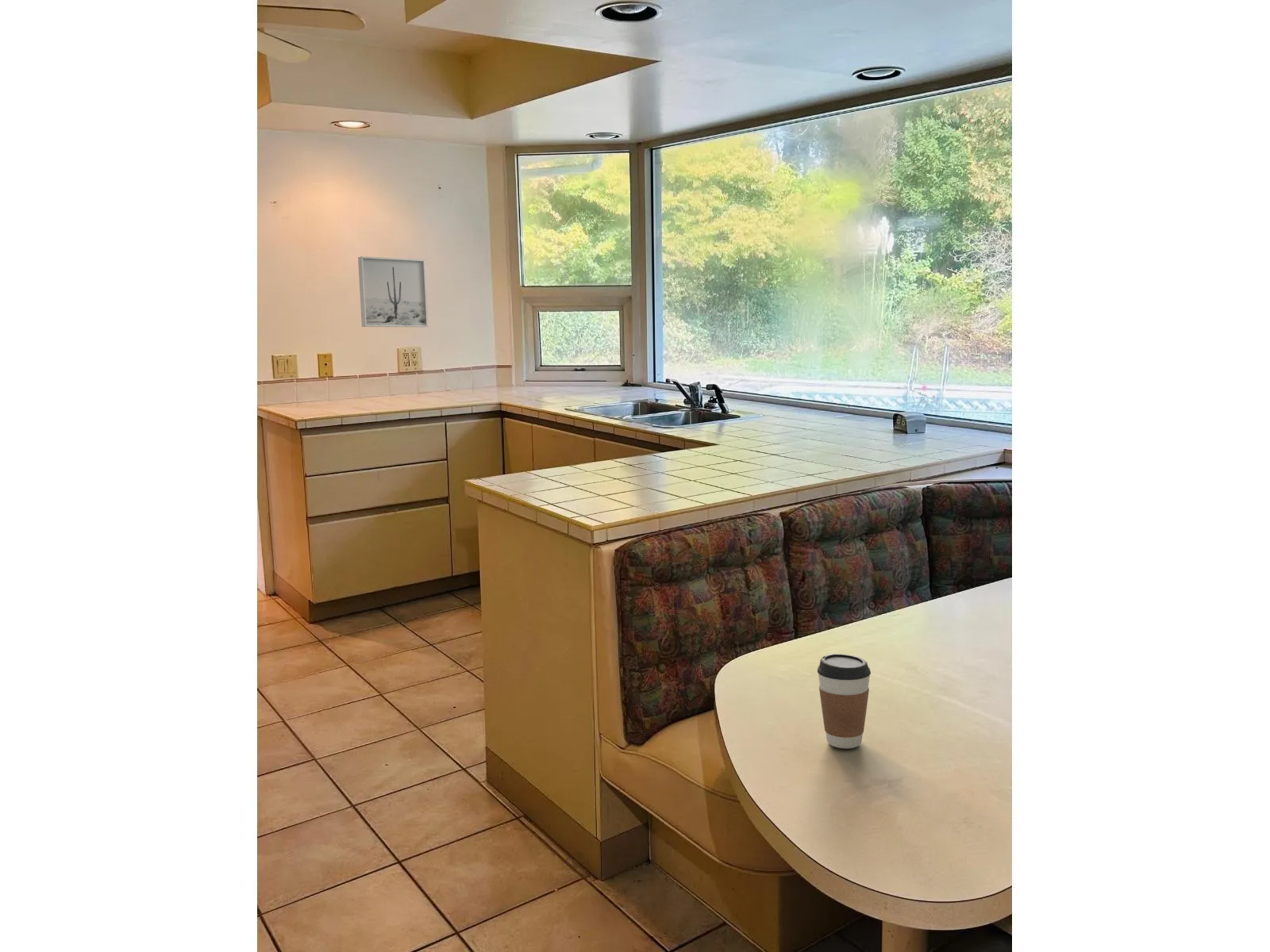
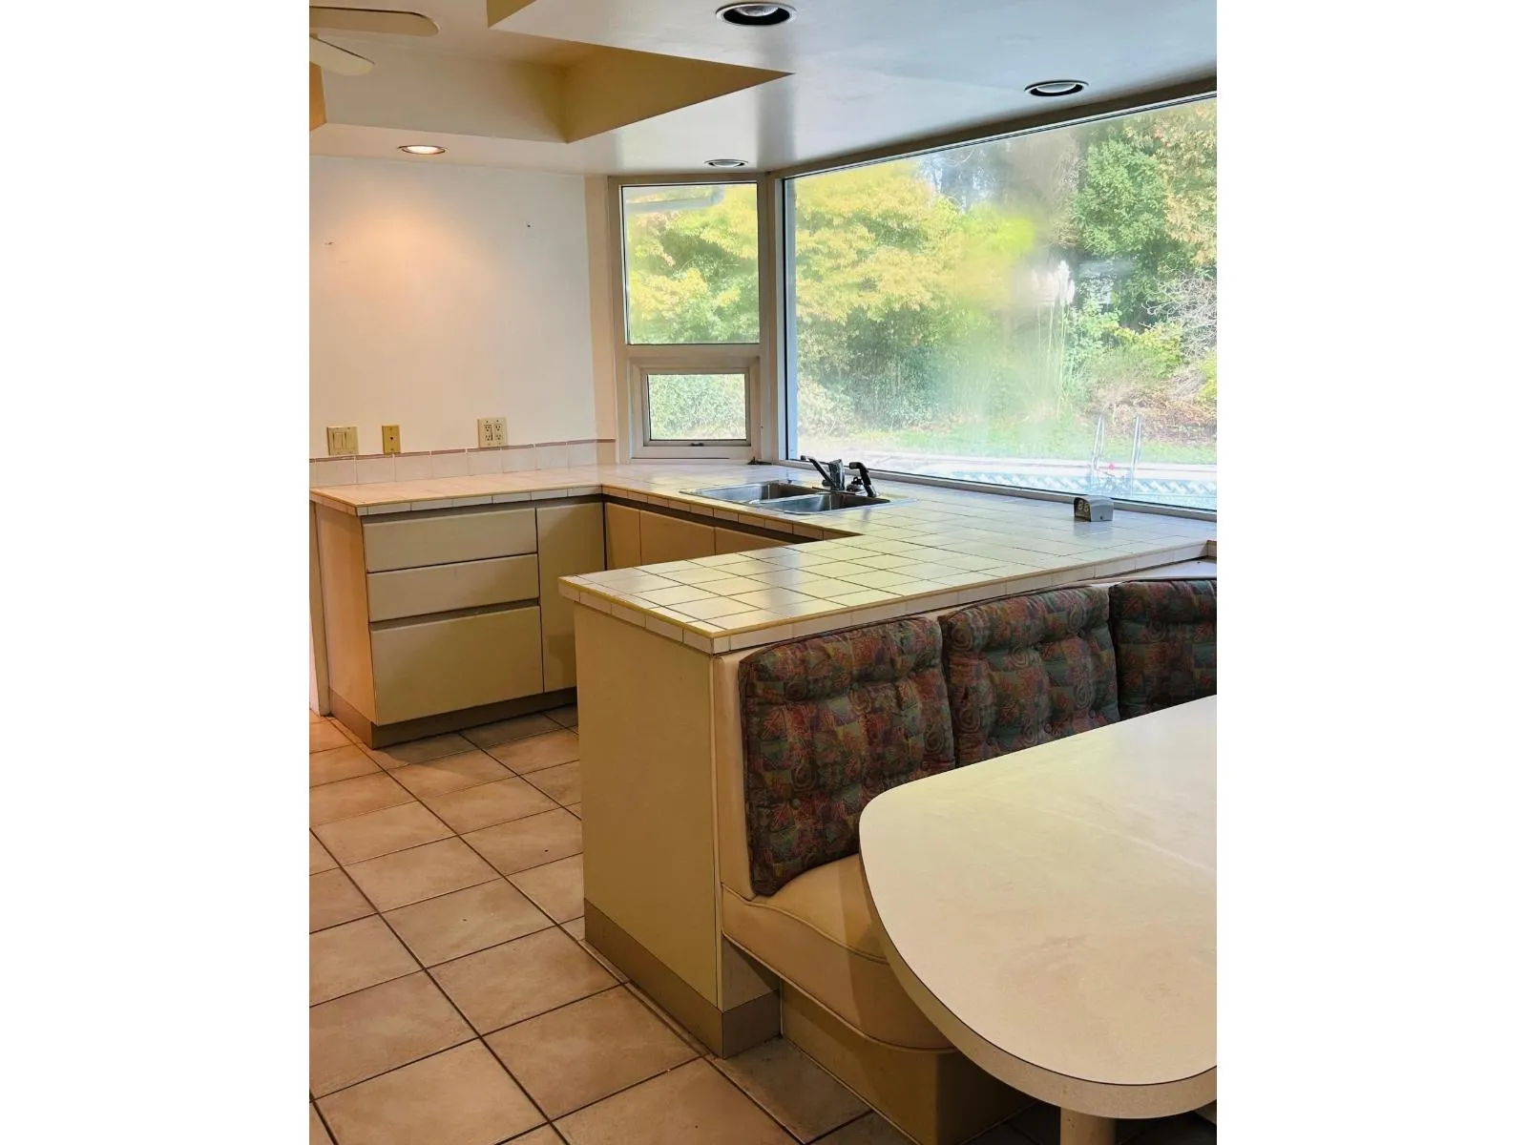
- coffee cup [817,653,872,749]
- wall art [357,255,429,328]
